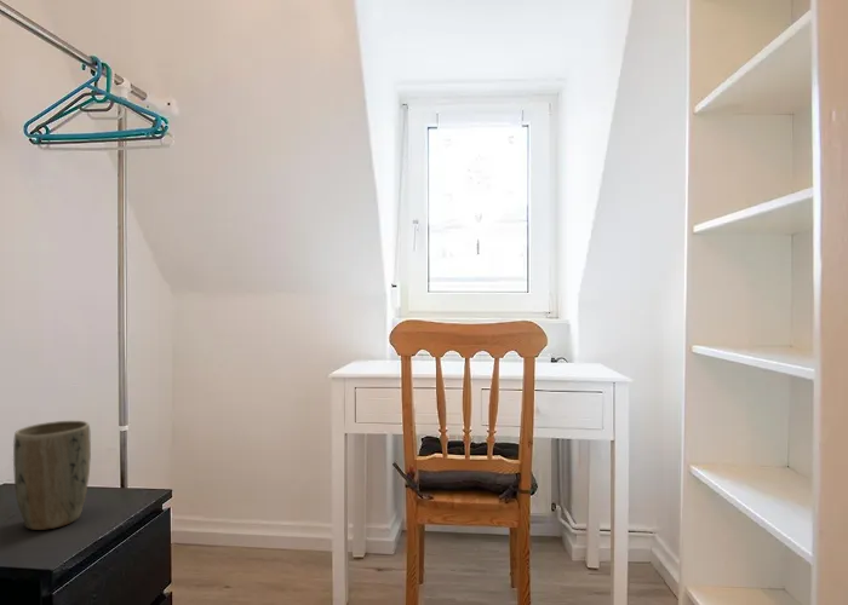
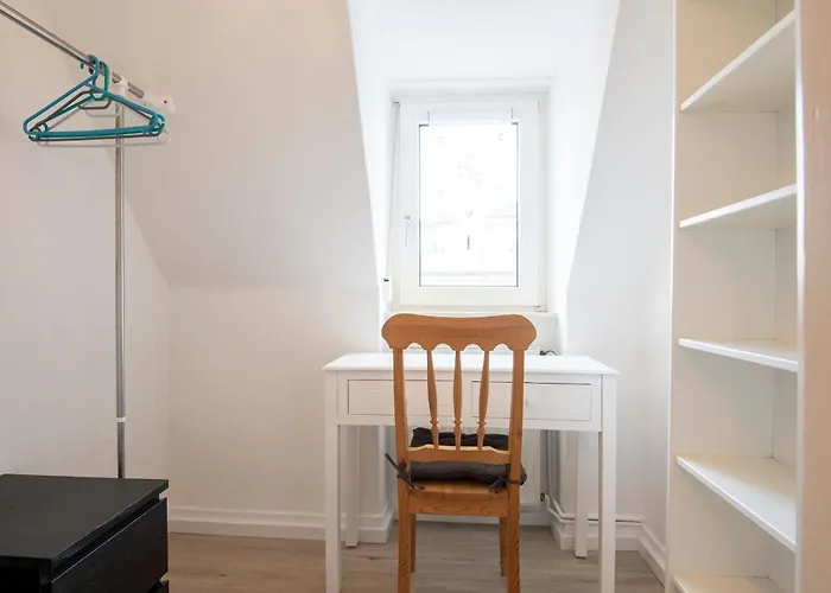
- plant pot [12,420,92,531]
